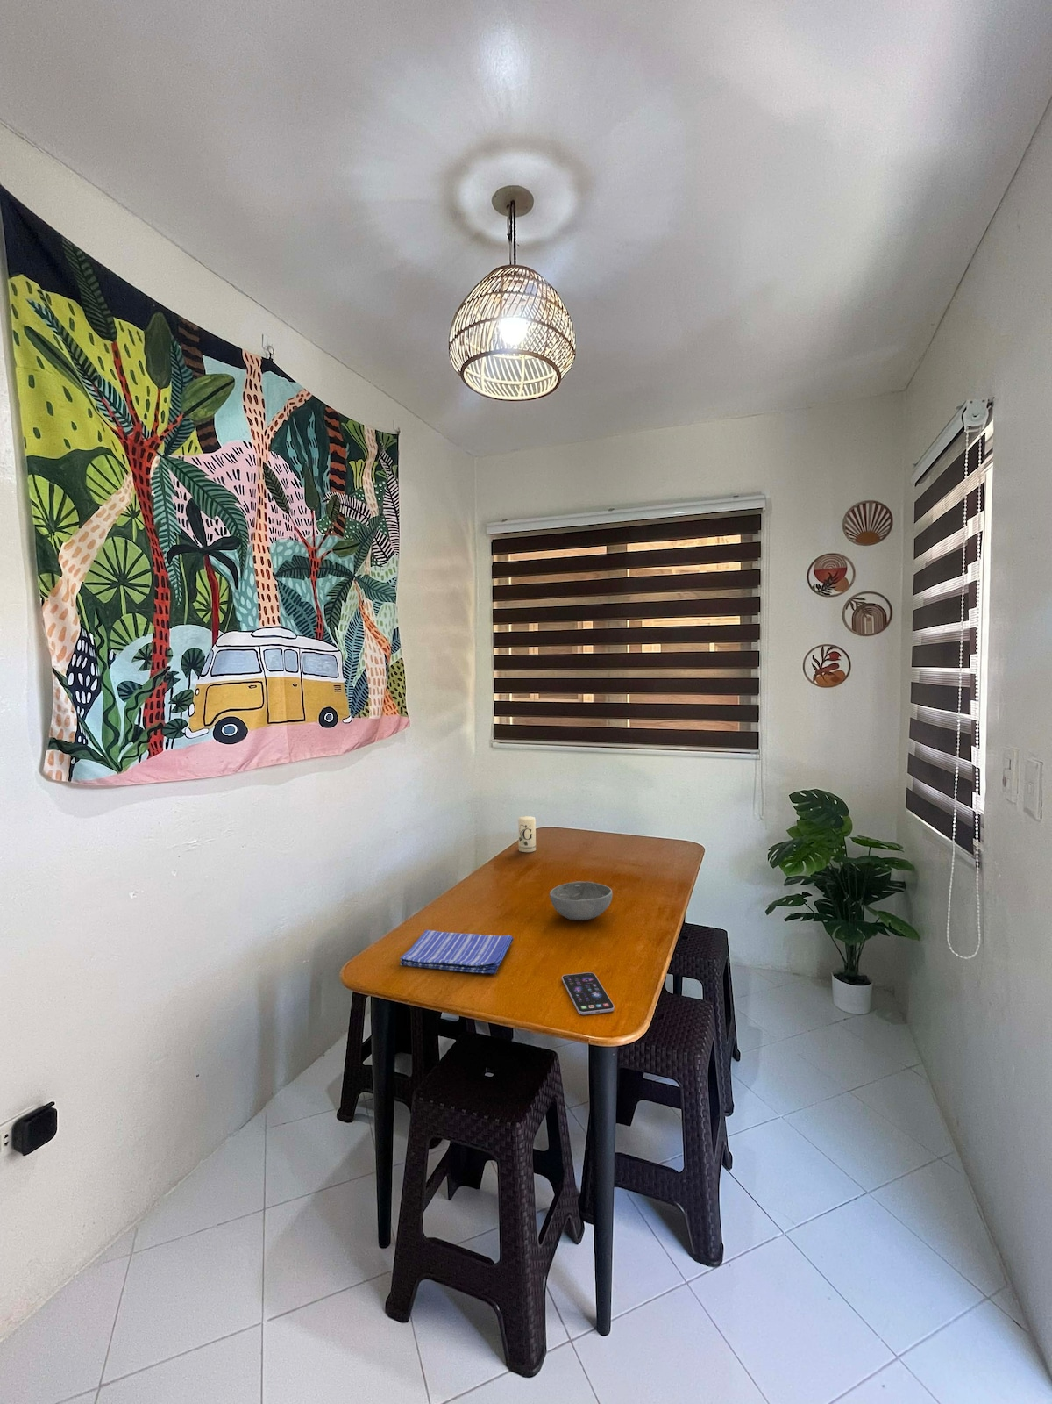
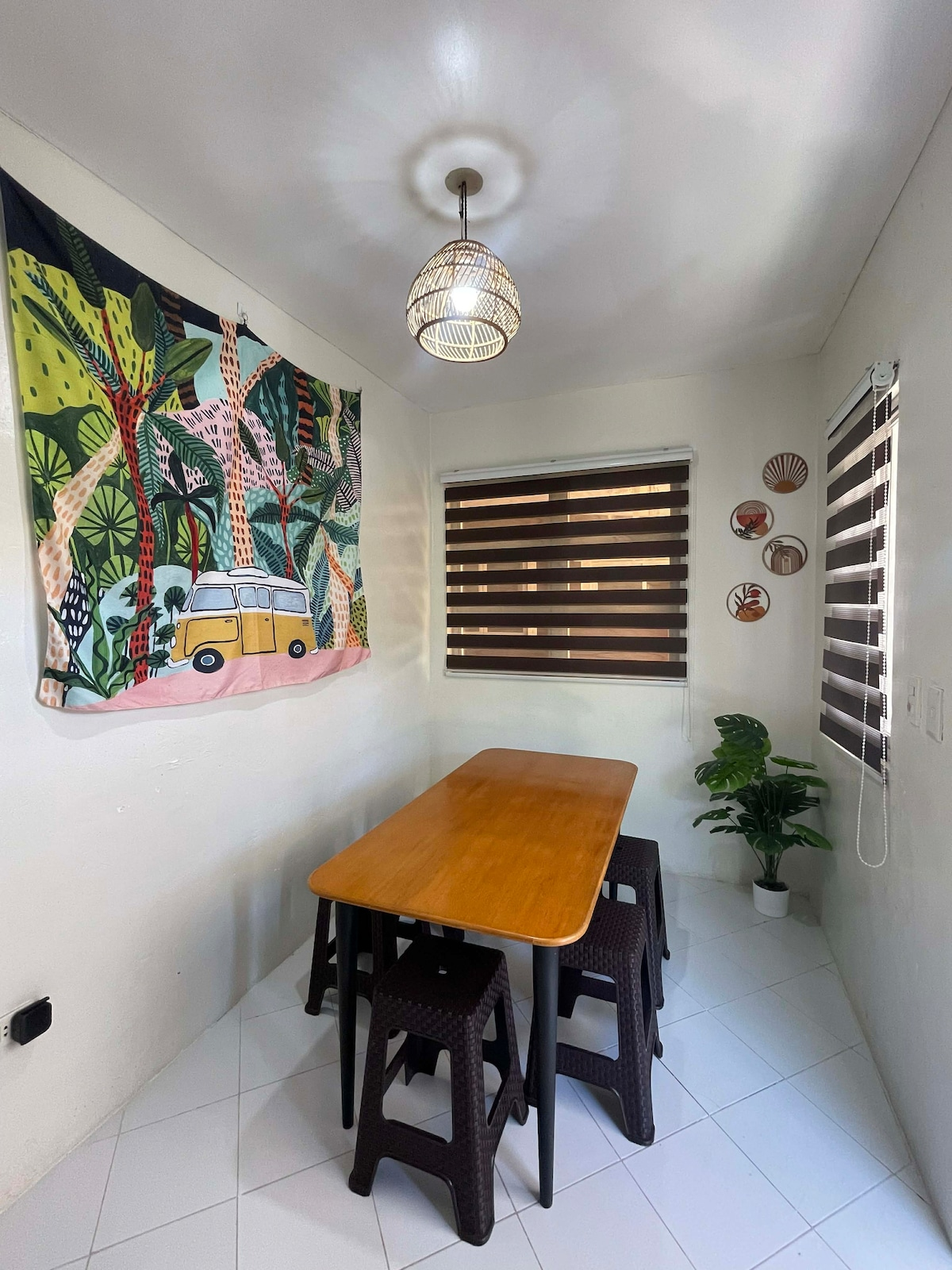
- candle [517,815,537,853]
- bowl [549,881,613,921]
- dish towel [399,930,514,975]
- smartphone [561,972,616,1015]
